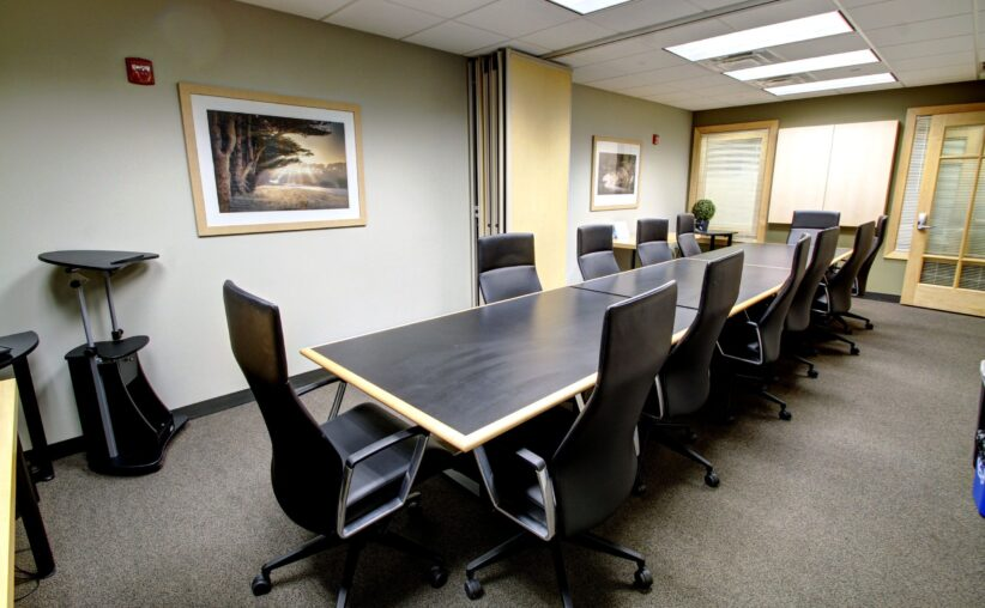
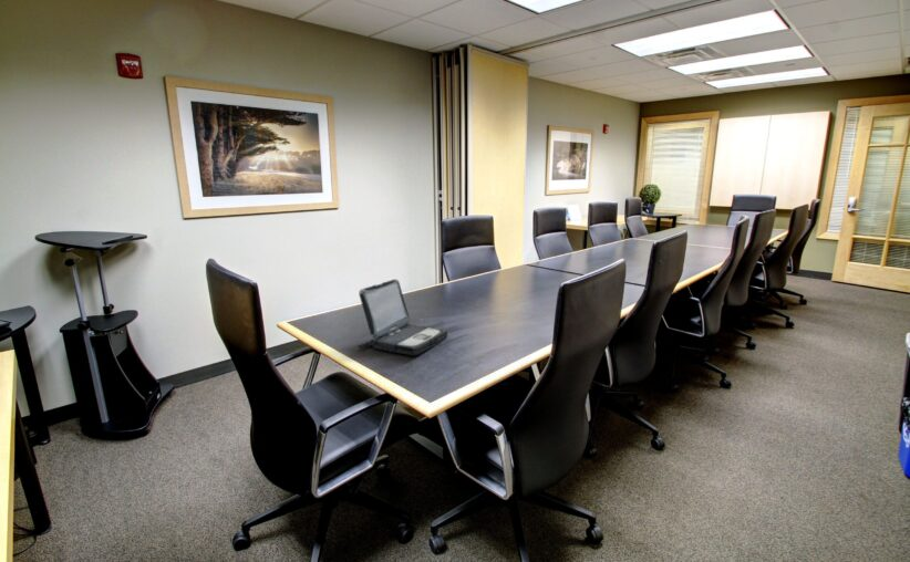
+ laptop [356,278,448,356]
